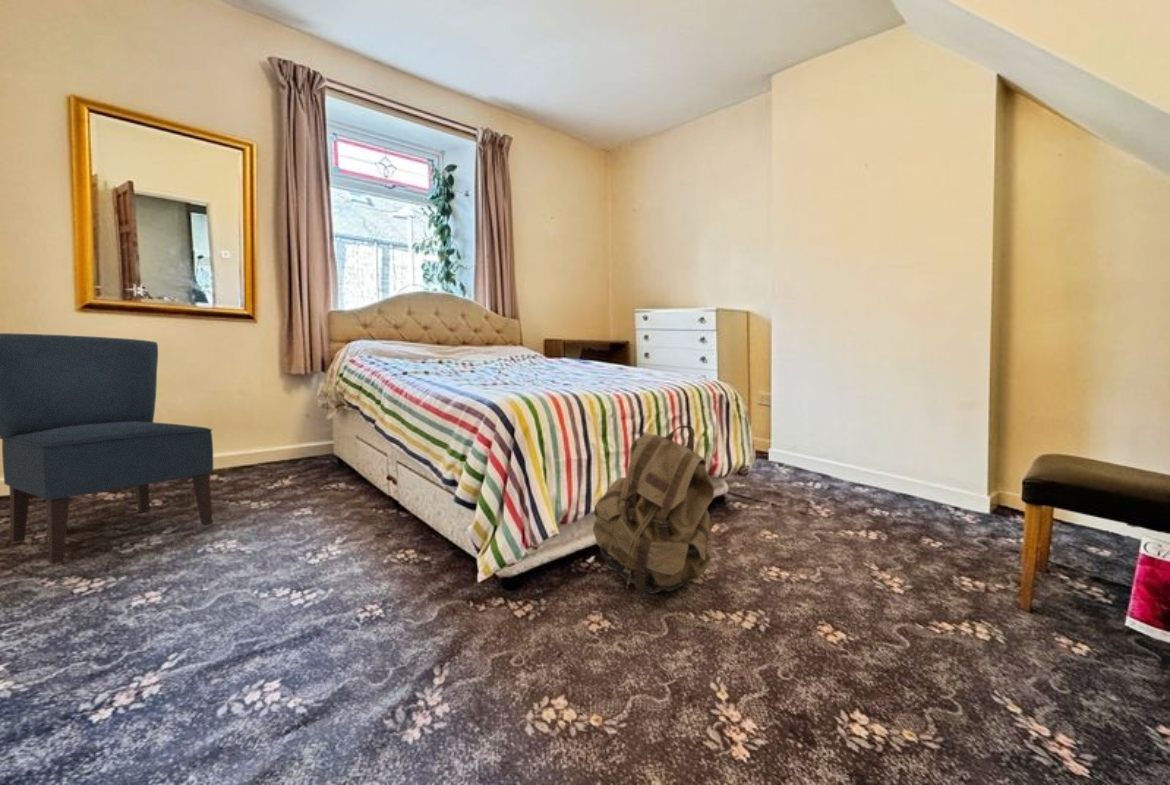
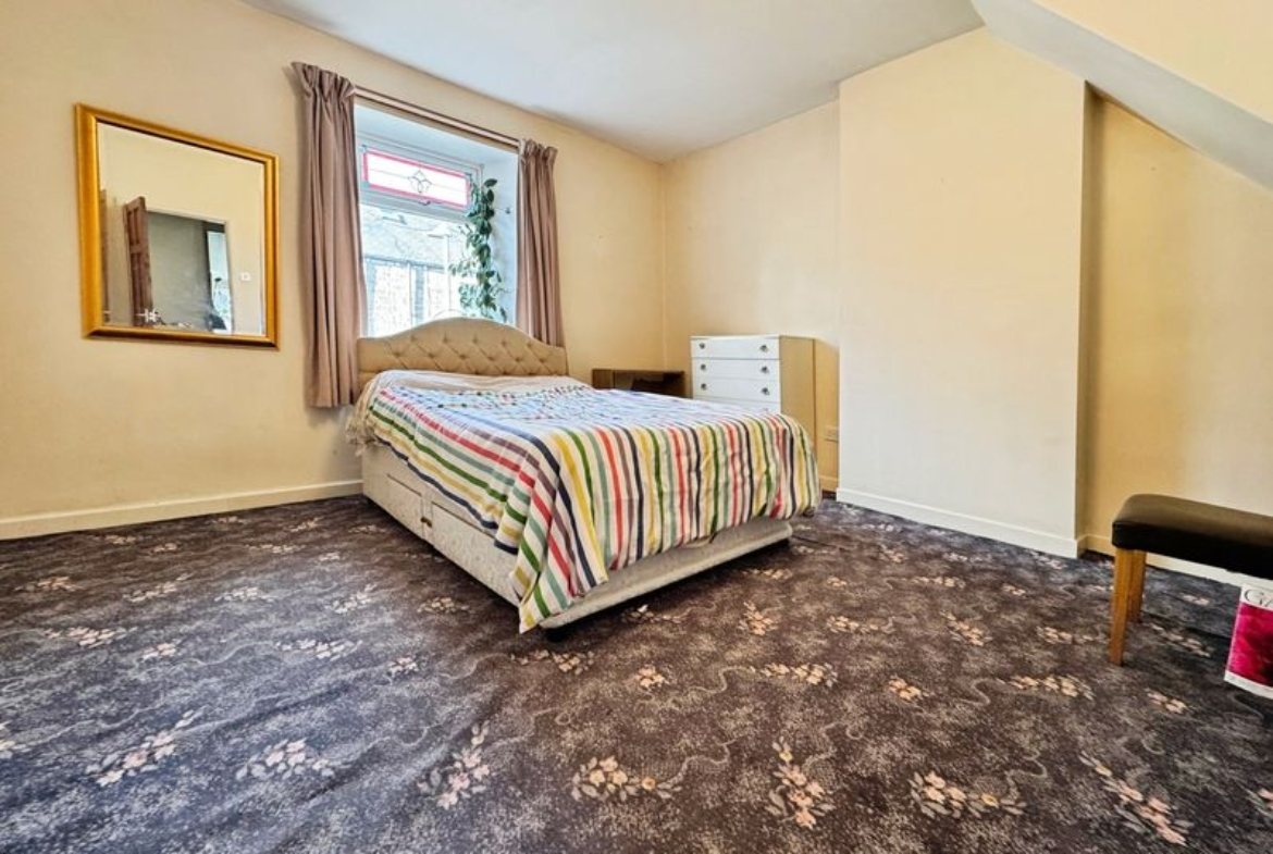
- backpack [592,424,715,597]
- chair [0,332,214,566]
